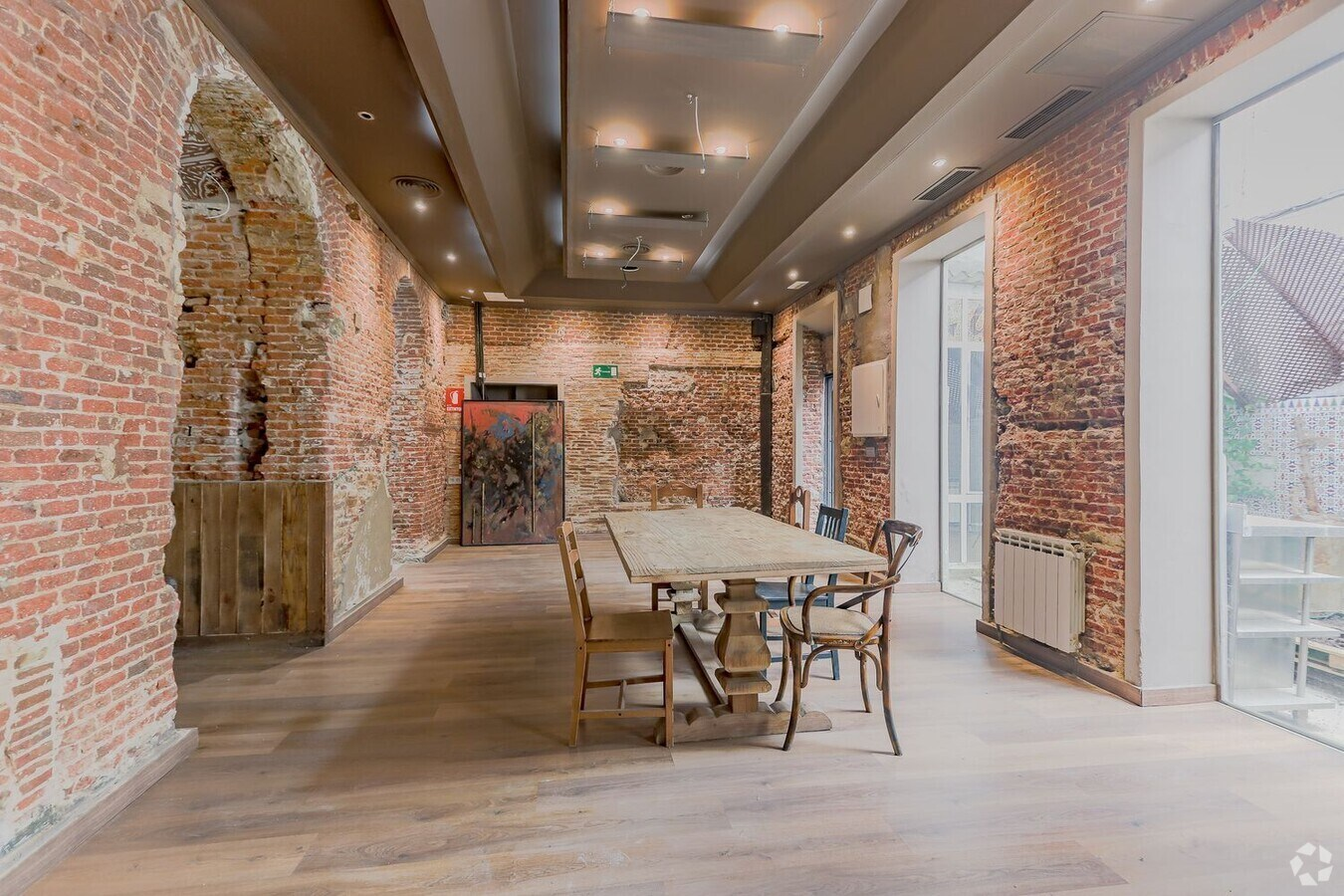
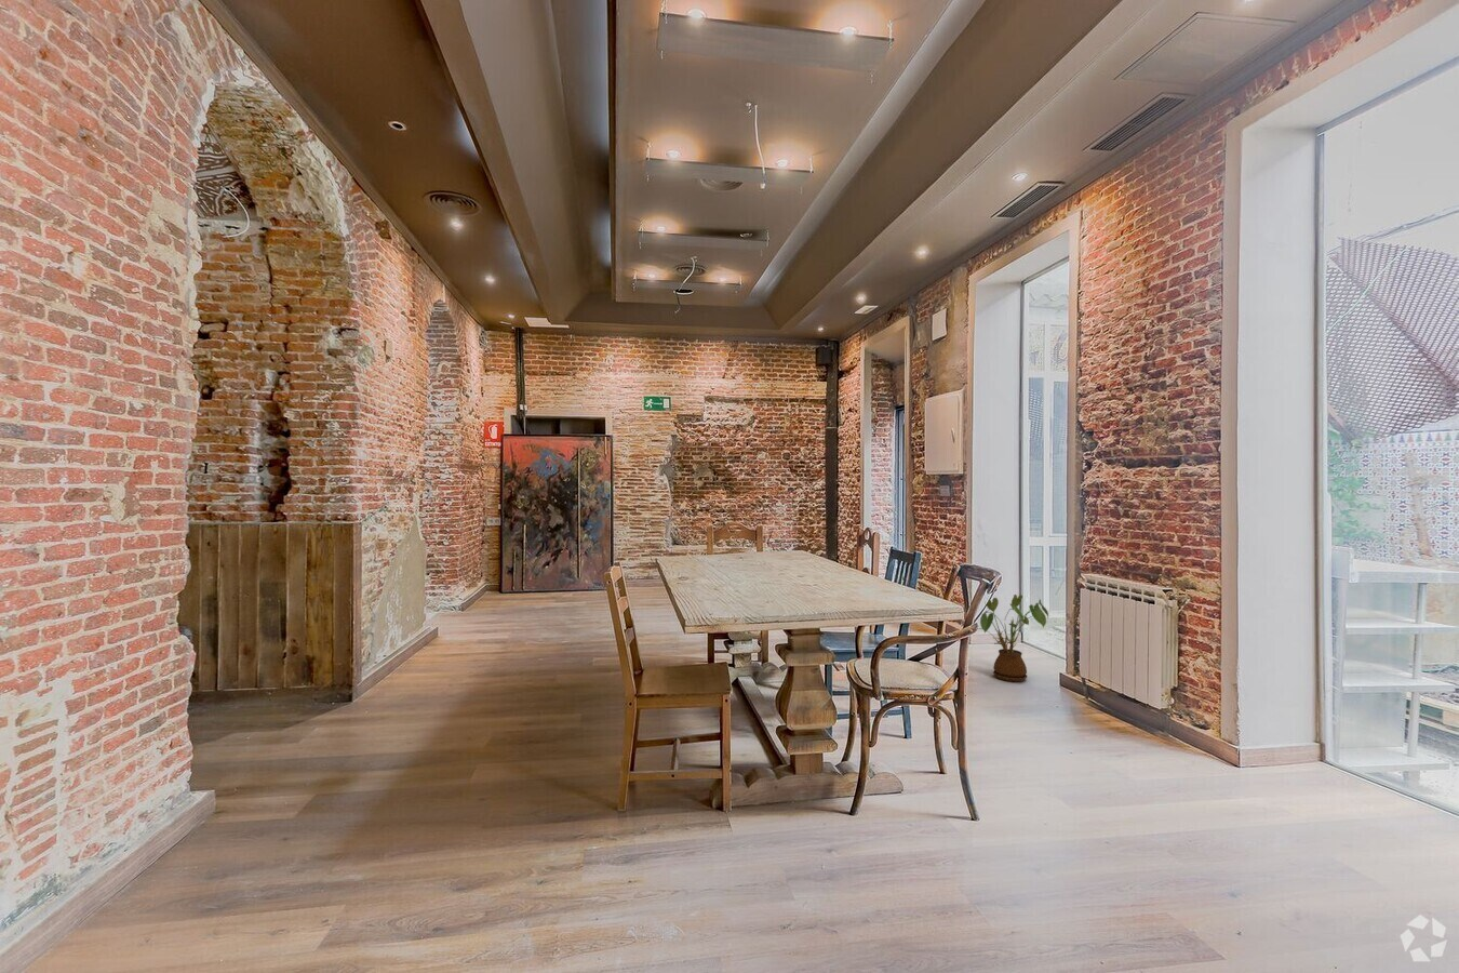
+ house plant [977,594,1050,683]
